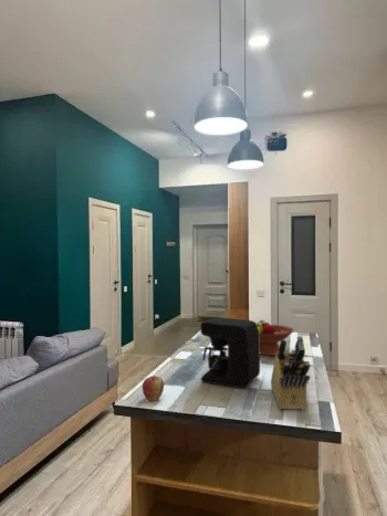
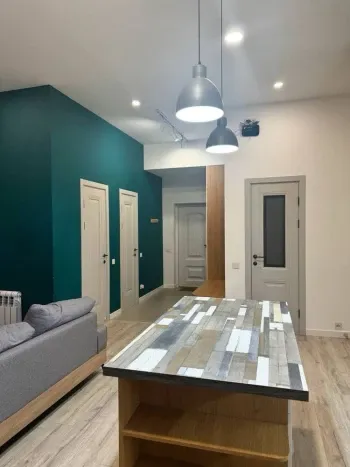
- coffee maker [200,316,261,389]
- fruit bowl [254,319,295,357]
- knife block [270,335,311,411]
- apple [142,375,165,402]
